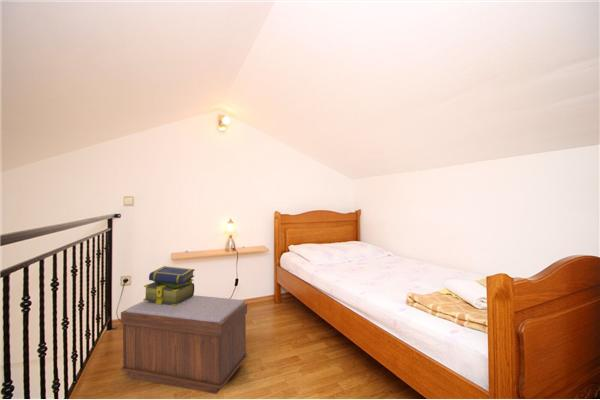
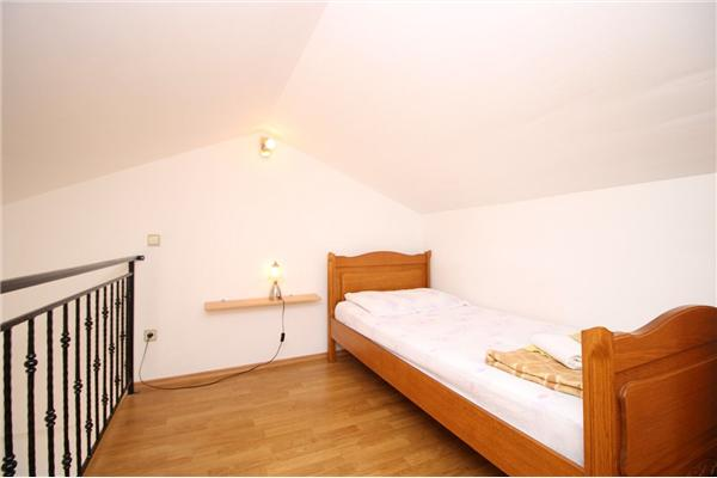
- stack of books [142,265,196,306]
- bench [120,294,249,395]
